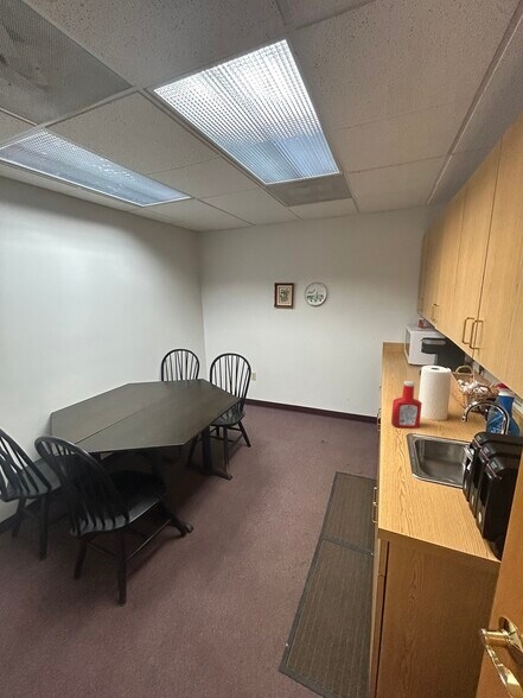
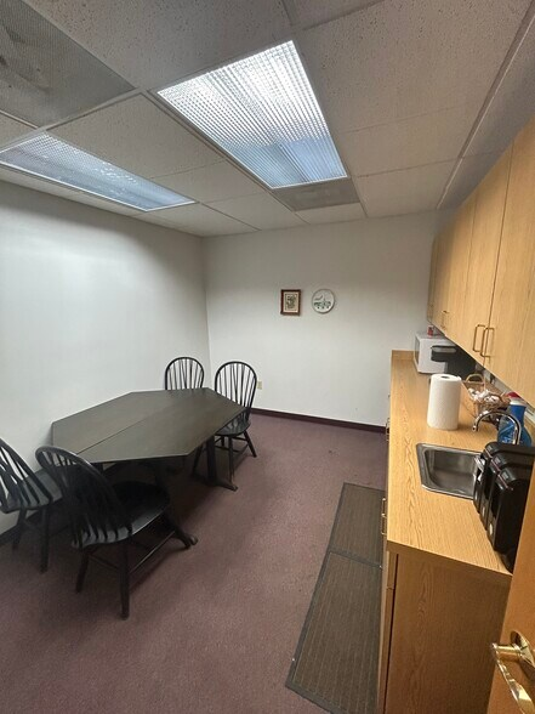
- soap bottle [390,380,423,429]
